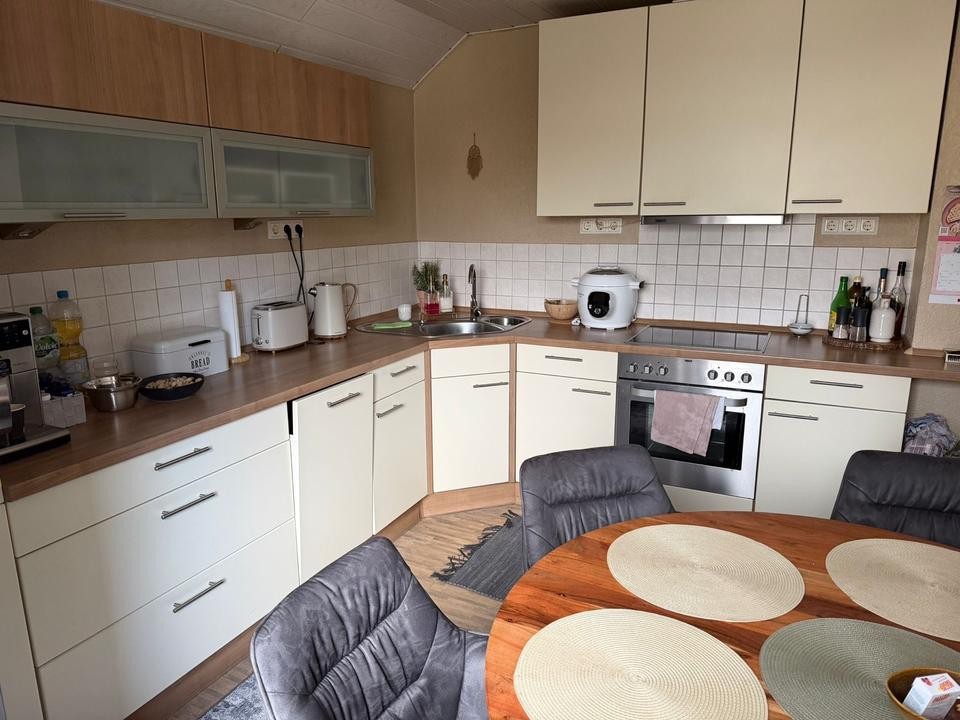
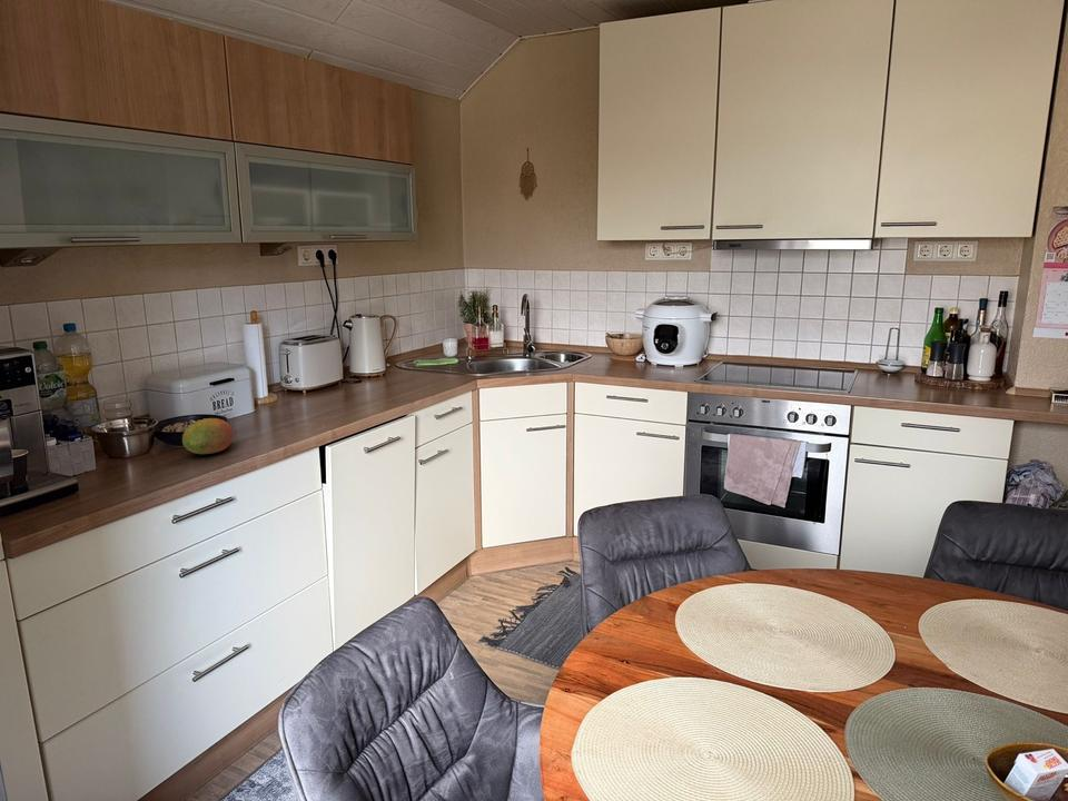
+ fruit [181,417,235,455]
